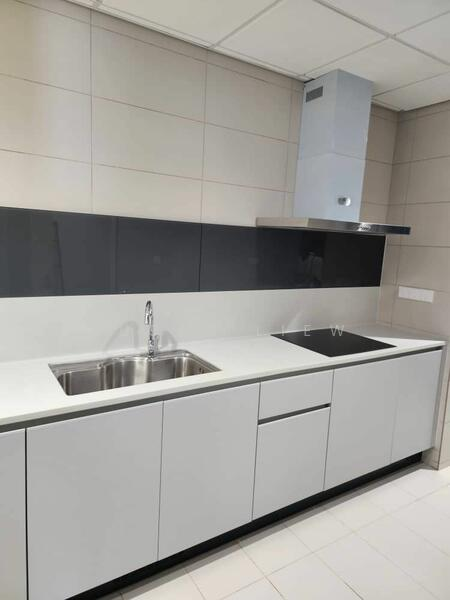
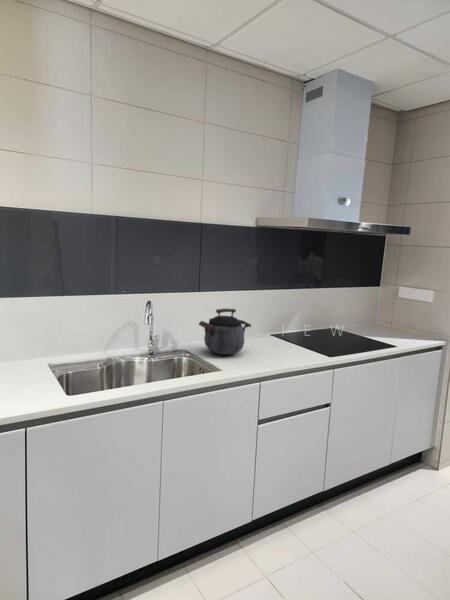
+ kettle [198,307,252,355]
